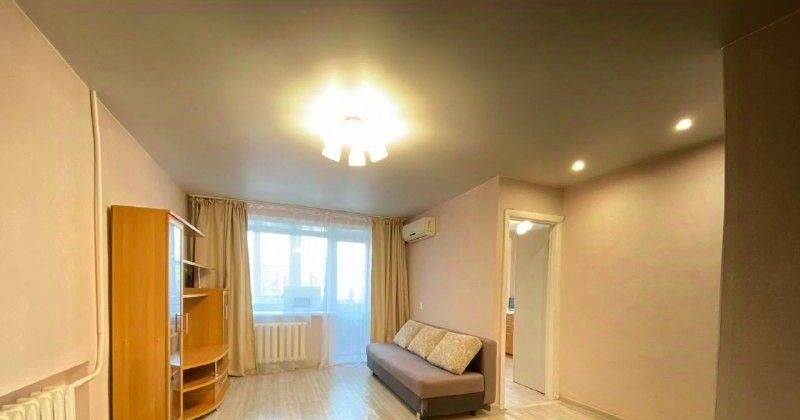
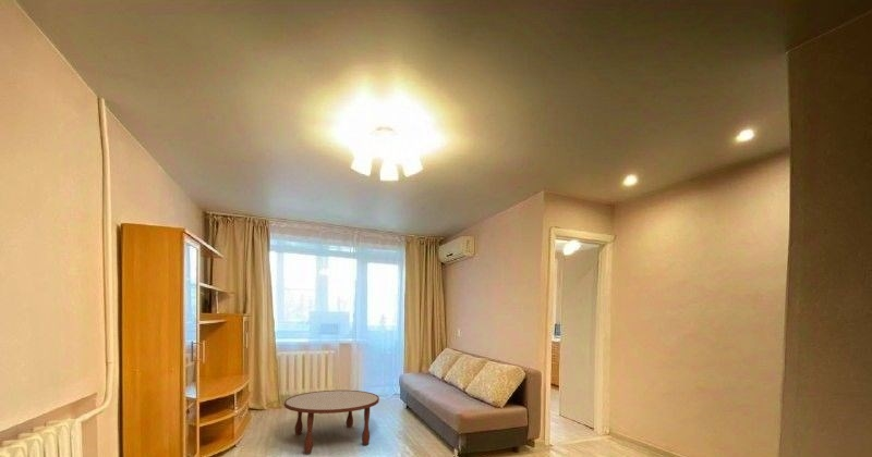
+ coffee table [283,390,380,455]
